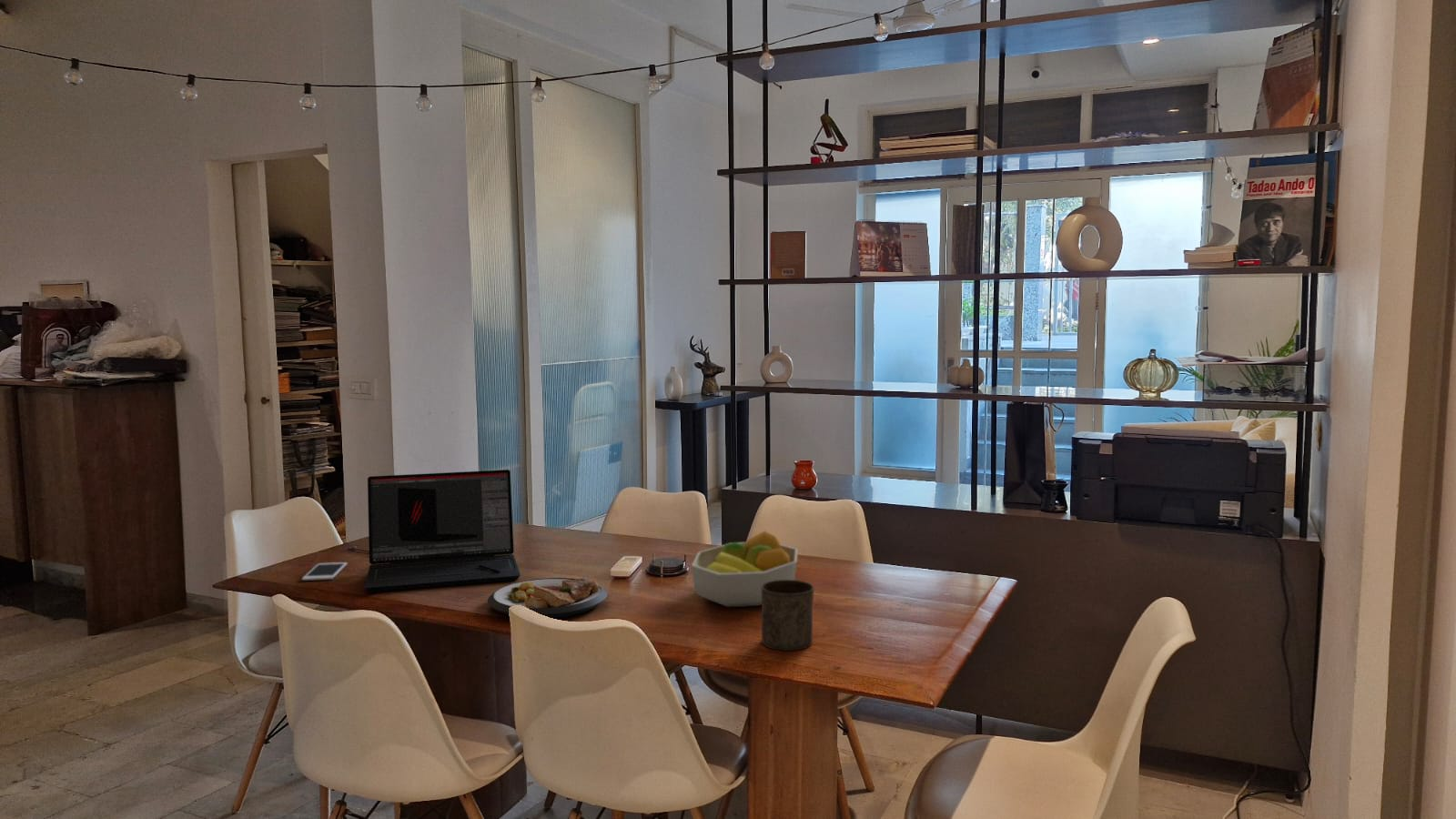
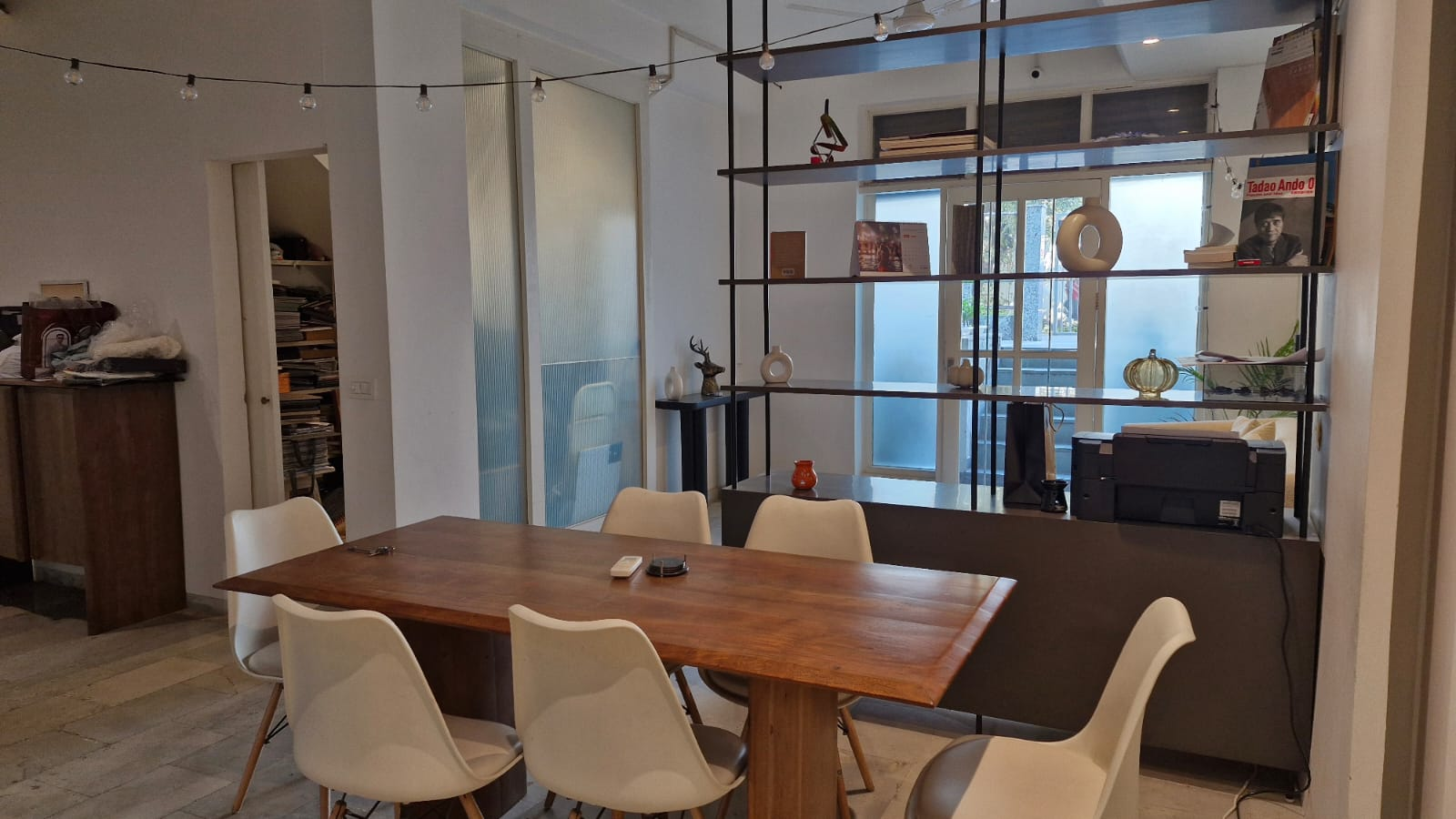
- laptop [363,469,521,593]
- plate [487,577,608,620]
- cell phone [301,561,348,581]
- cup [761,580,815,652]
- fruit bowl [691,530,799,608]
